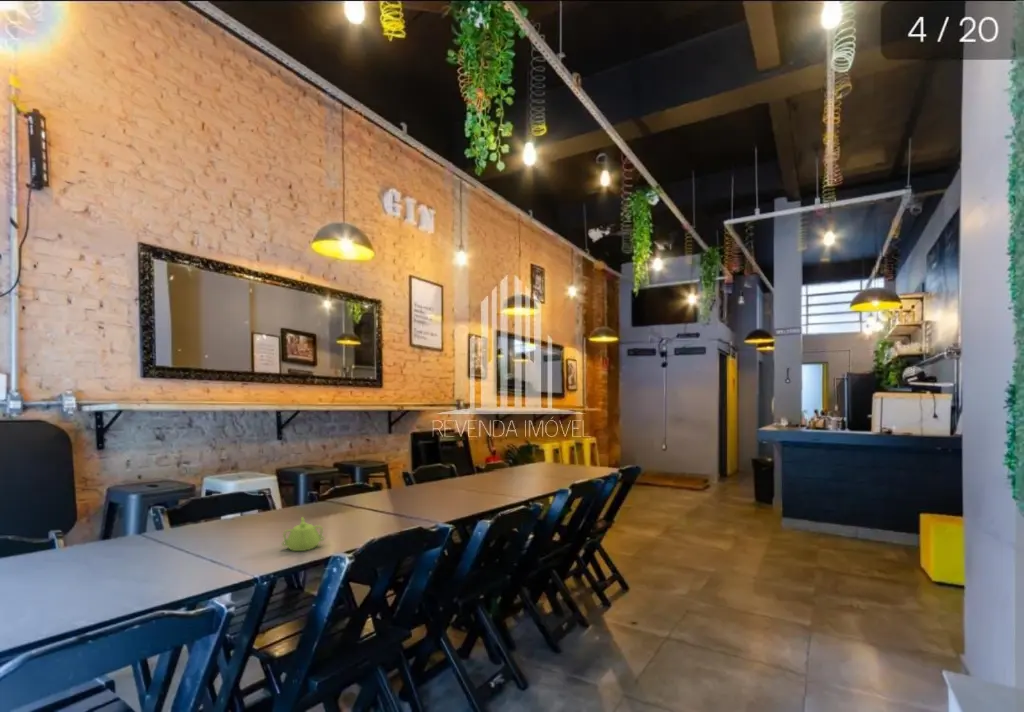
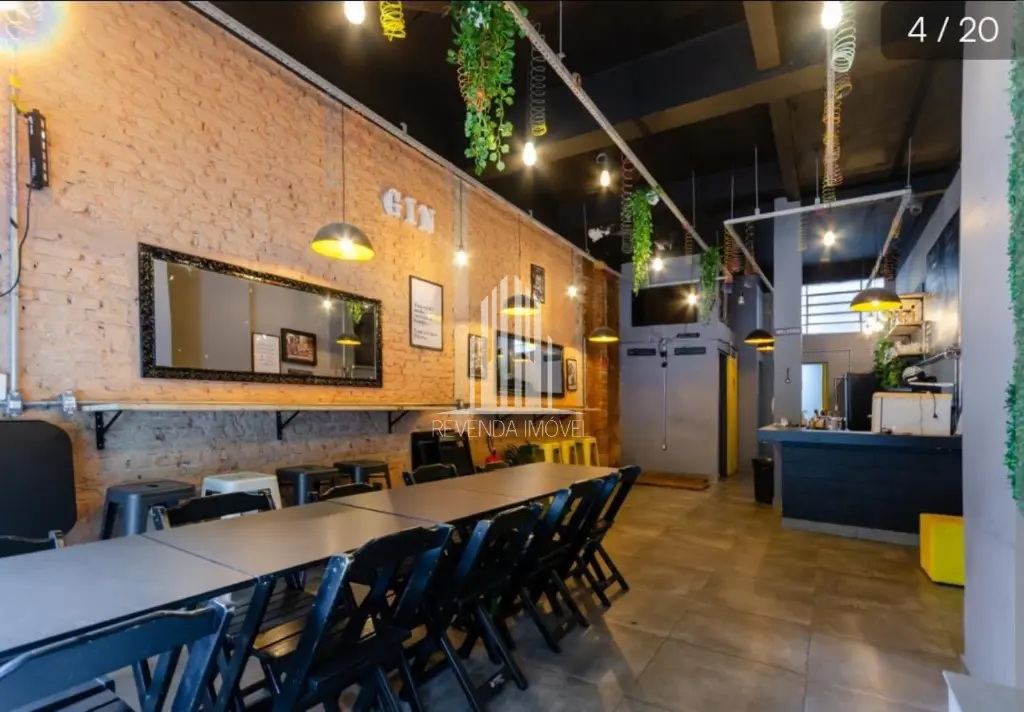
- teapot [281,516,326,552]
